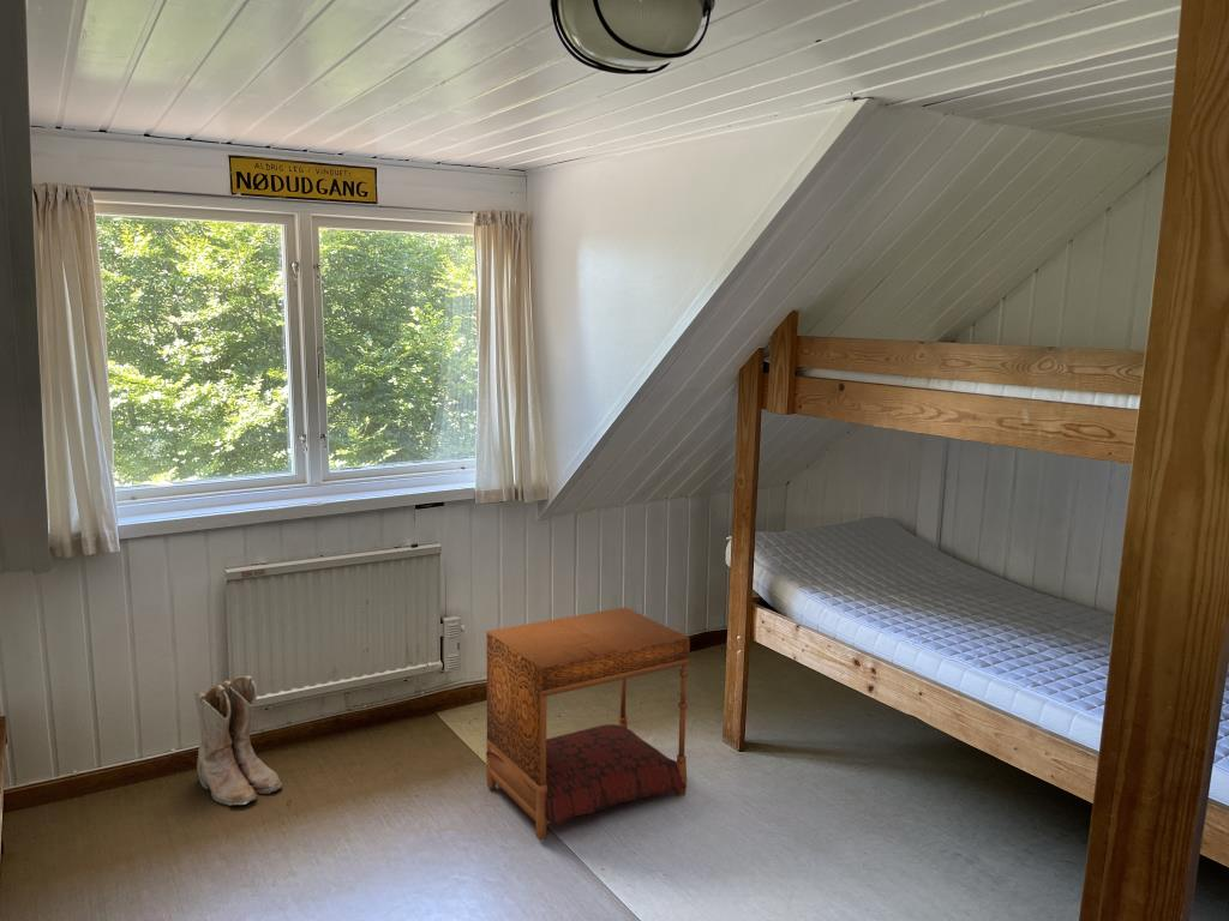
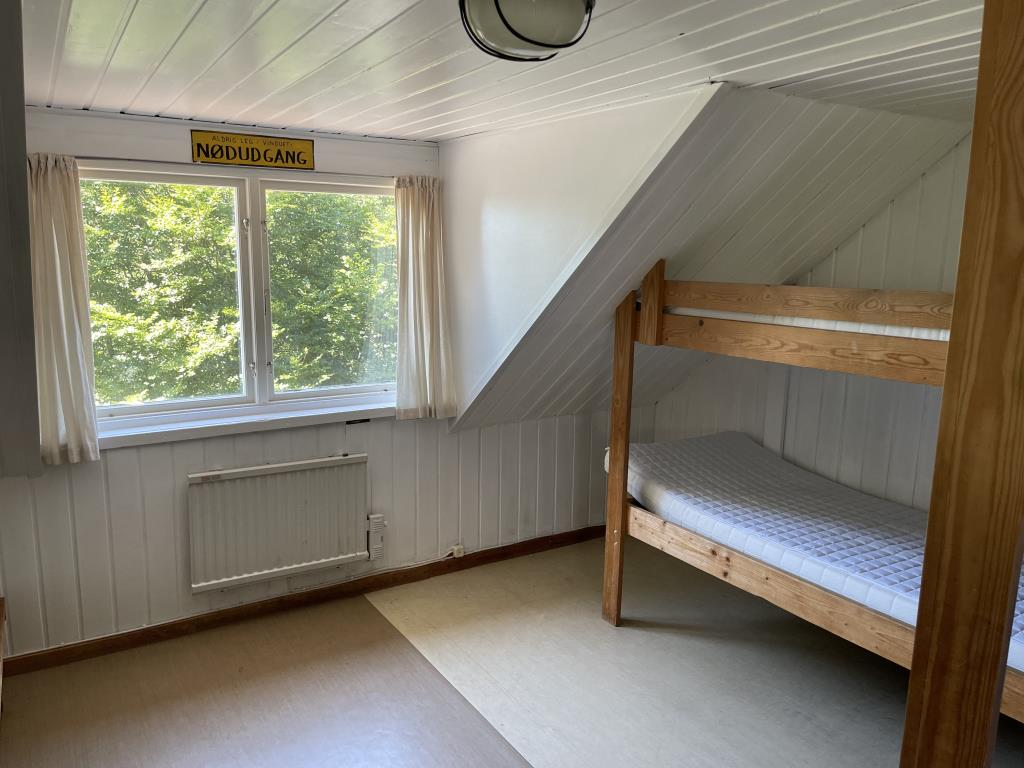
- boots [193,674,283,807]
- canopy bed [485,607,691,842]
